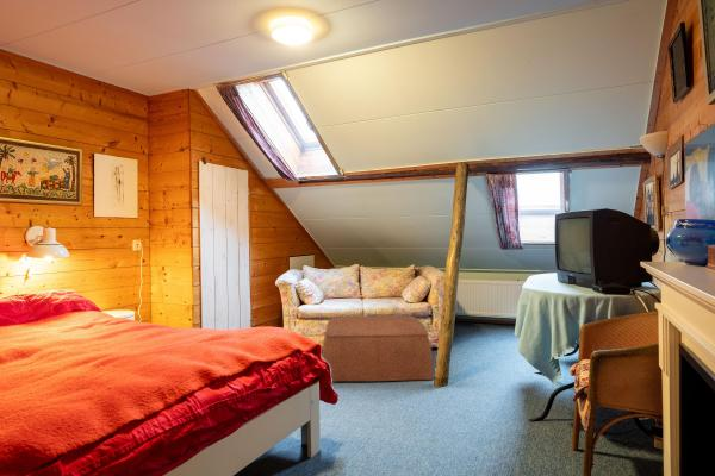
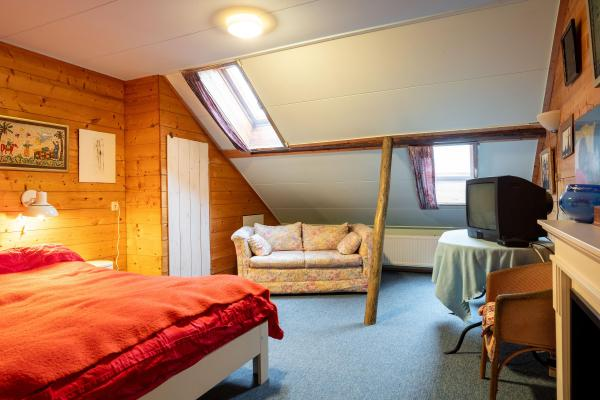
- ottoman [321,314,435,382]
